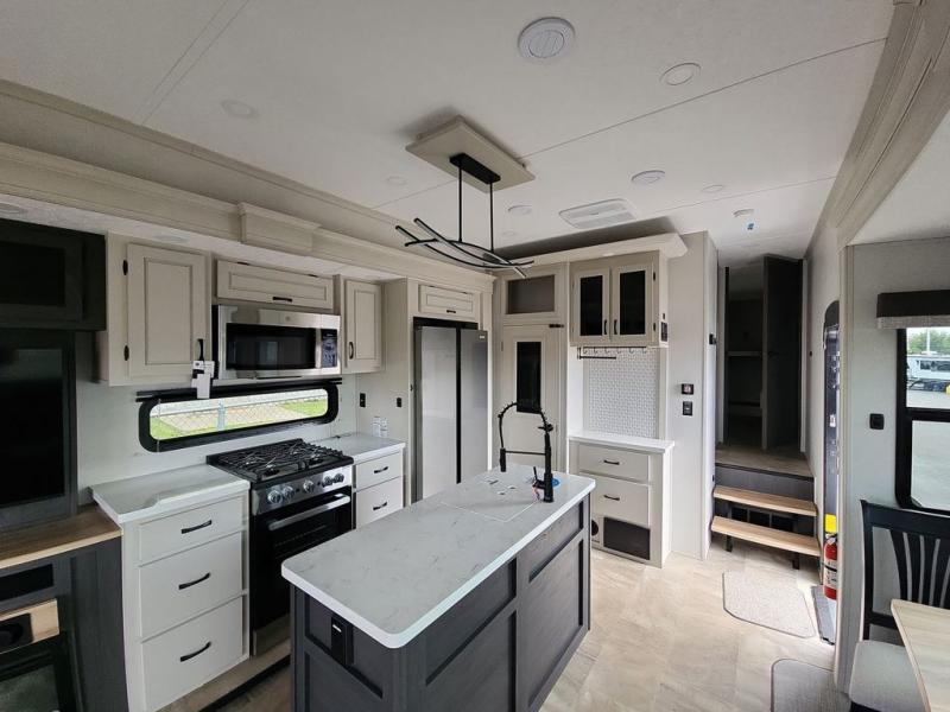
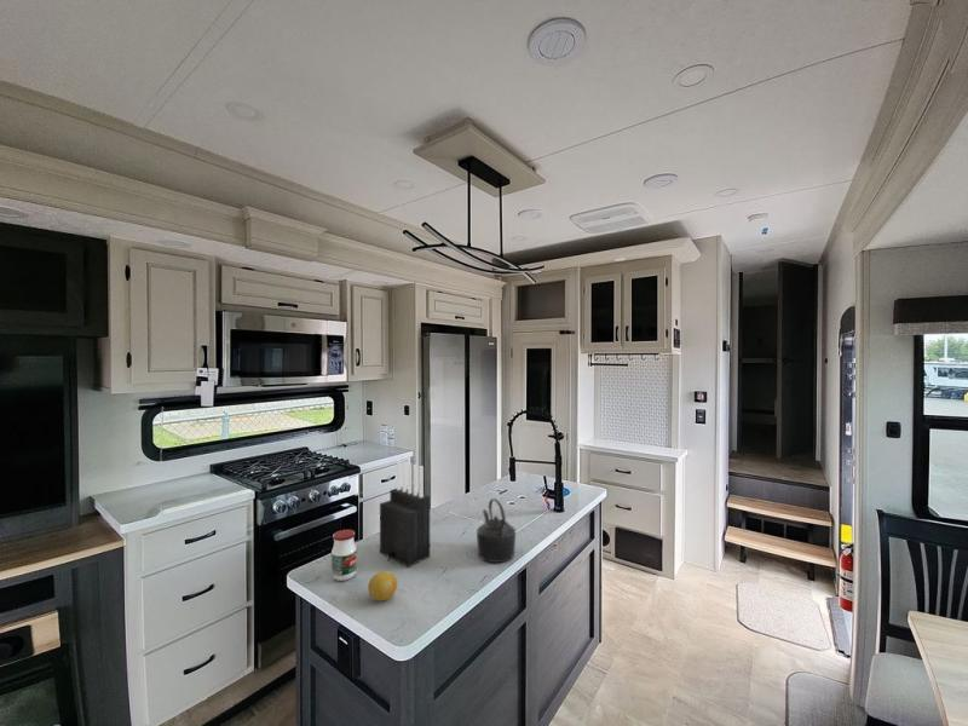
+ knife block [379,459,431,569]
+ jar [330,529,358,582]
+ fruit [367,570,398,603]
+ kettle [476,497,517,564]
